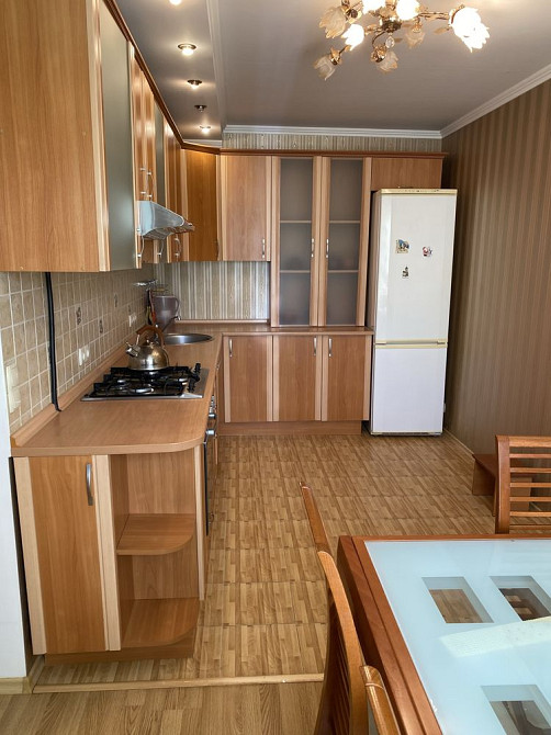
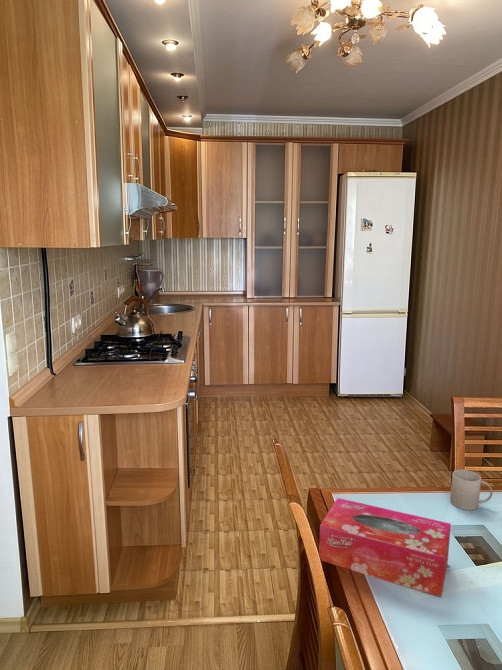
+ mug [449,469,494,511]
+ tissue box [318,497,452,598]
